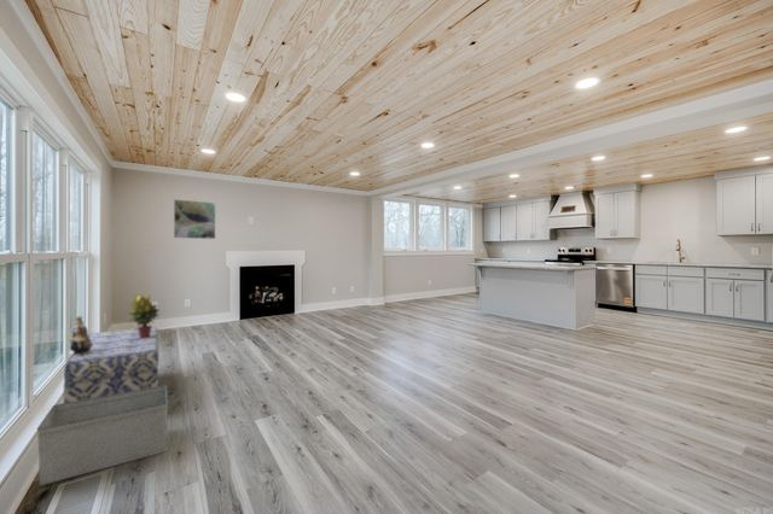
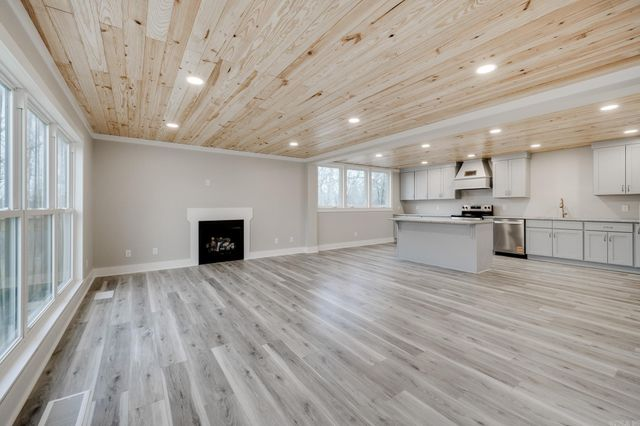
- potted plant [127,294,161,338]
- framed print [173,198,216,240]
- decorative vase [69,315,93,355]
- bench [63,326,161,403]
- storage bin [36,384,170,486]
